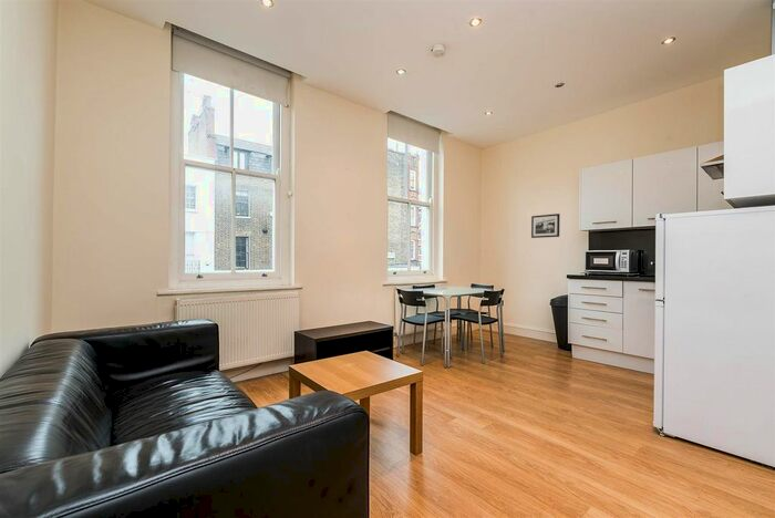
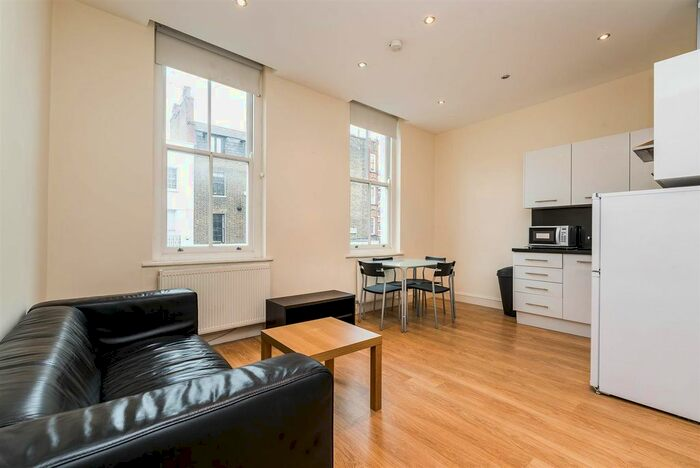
- picture frame [530,213,561,239]
